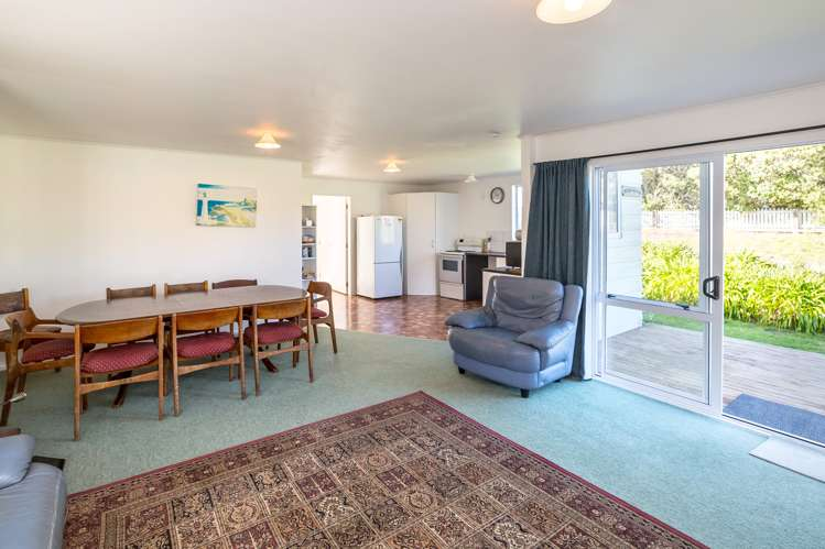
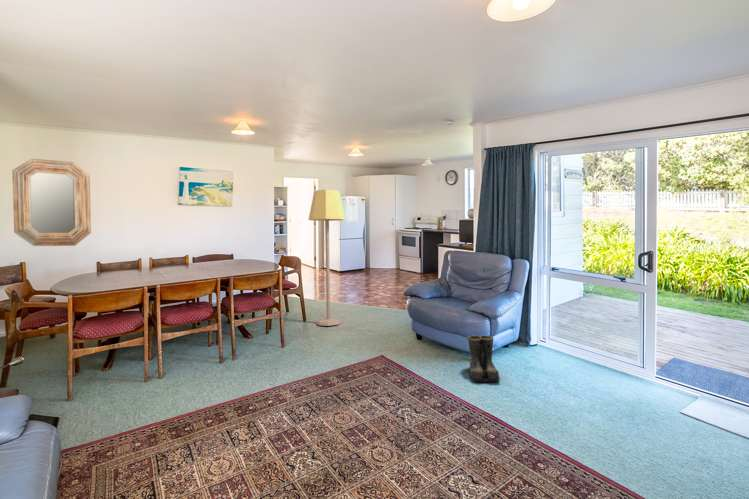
+ lamp [308,189,346,327]
+ boots [466,334,501,383]
+ home mirror [11,158,92,247]
